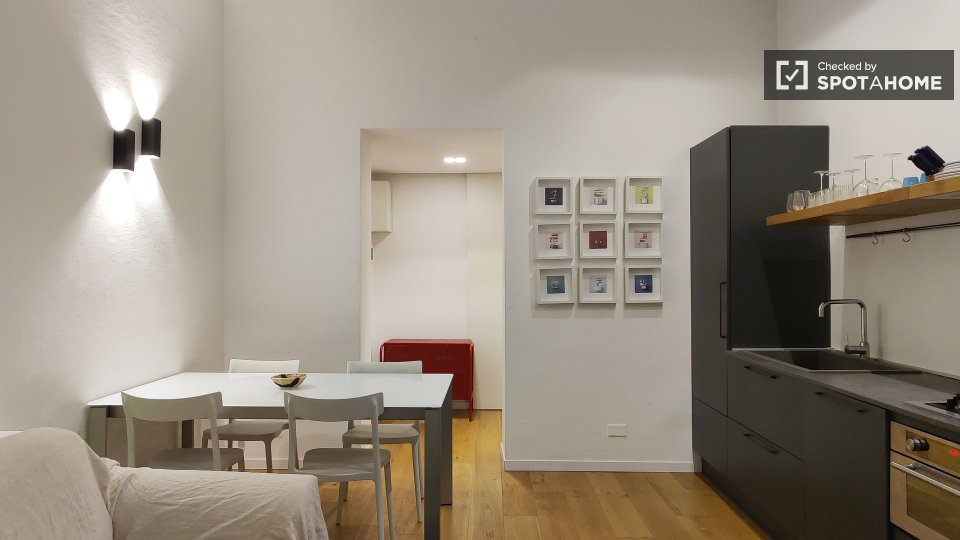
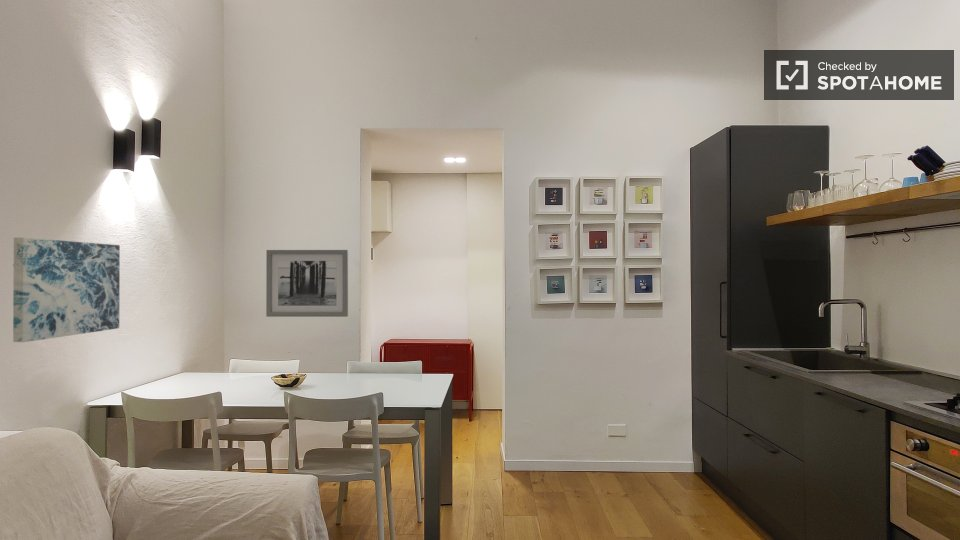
+ wall art [12,237,121,343]
+ wall art [265,249,349,318]
